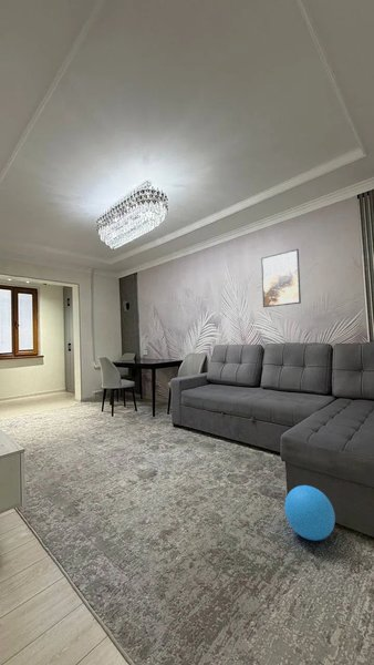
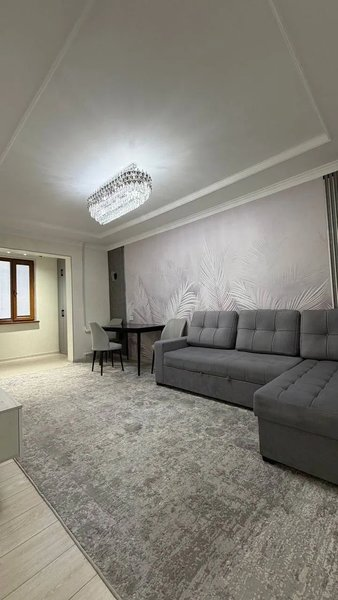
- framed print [260,248,302,308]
- ball [283,484,336,542]
